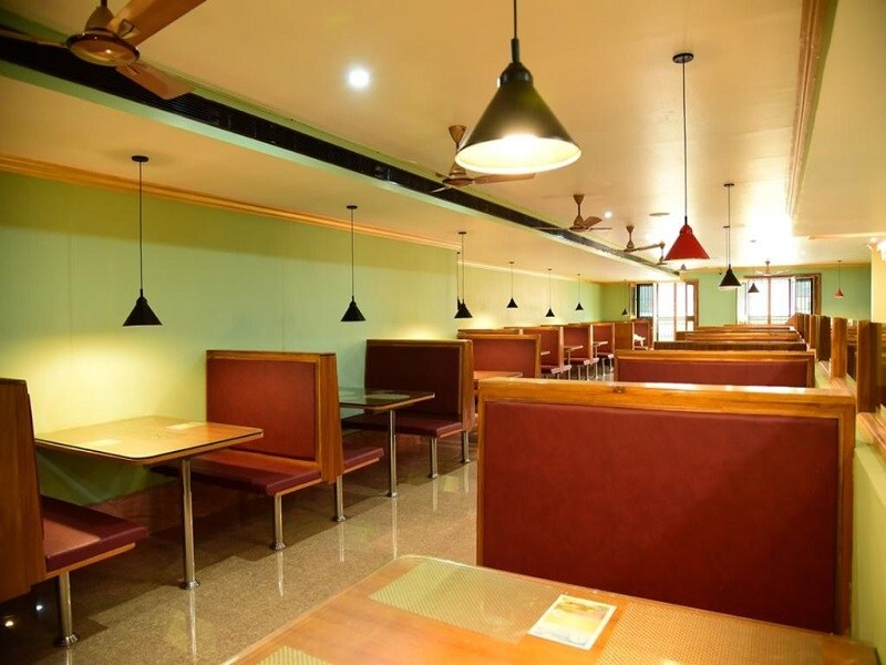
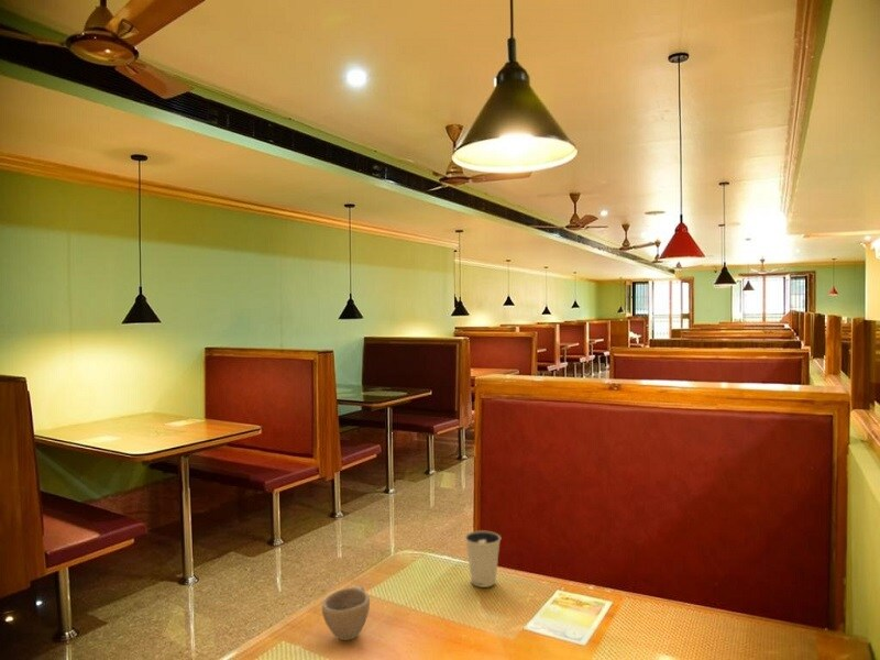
+ dixie cup [464,529,502,588]
+ cup [321,585,371,641]
